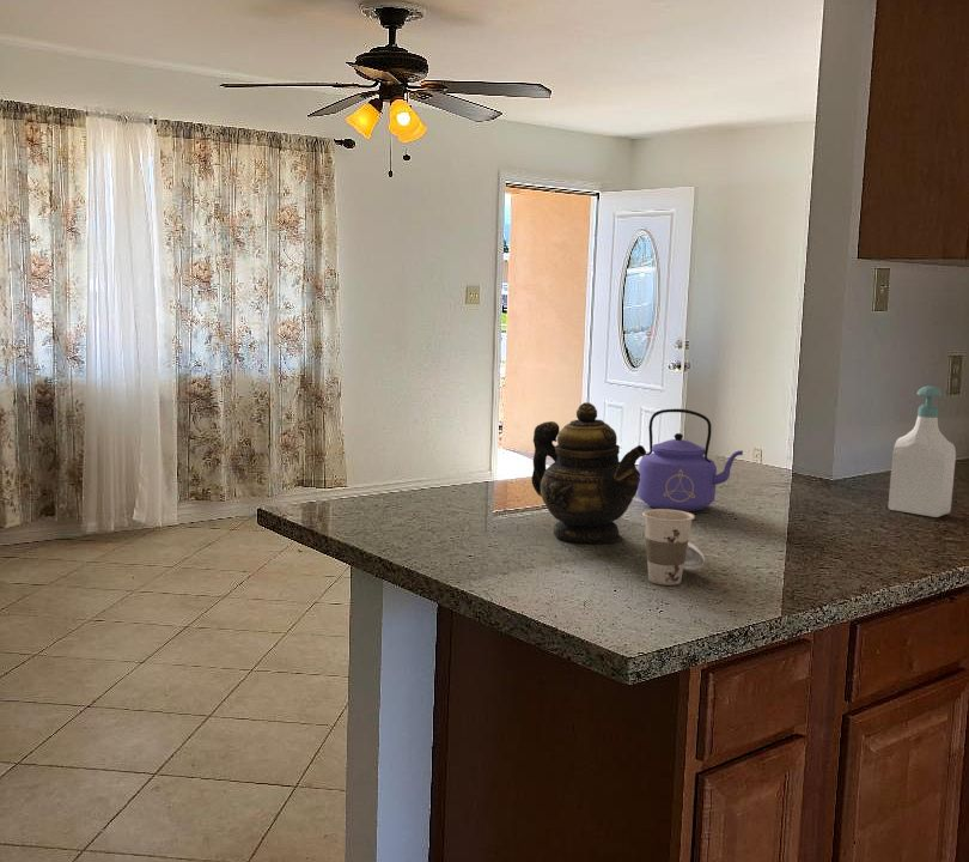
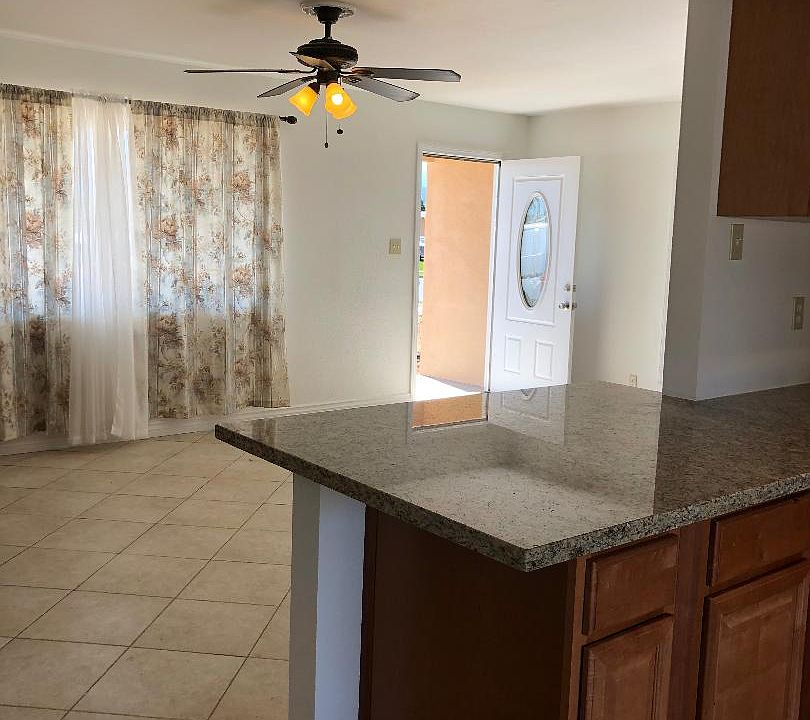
- cup [641,508,706,587]
- soap bottle [888,384,957,518]
- teapot [530,401,647,545]
- kettle [636,408,744,512]
